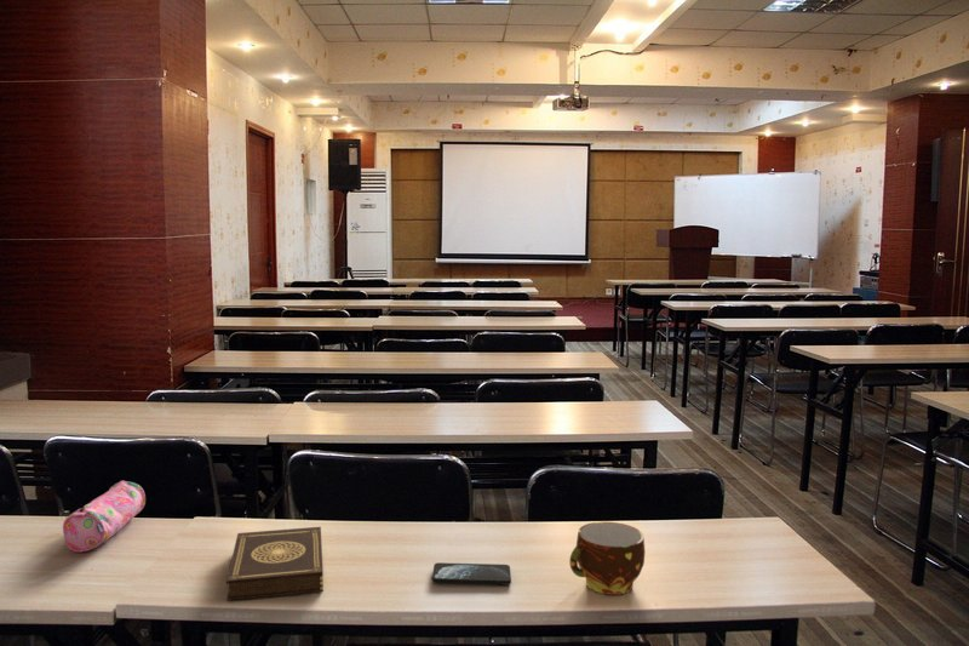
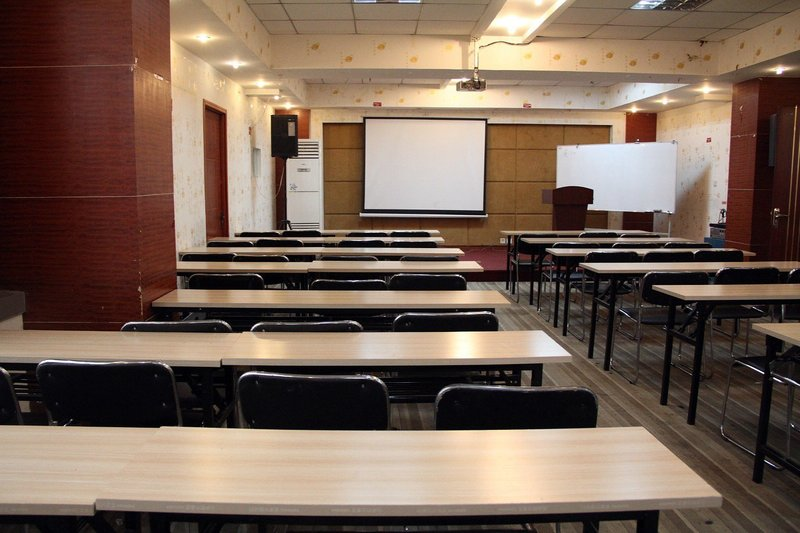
- pencil case [62,480,147,553]
- cup [568,521,647,596]
- smartphone [431,561,512,585]
- book [225,526,325,602]
